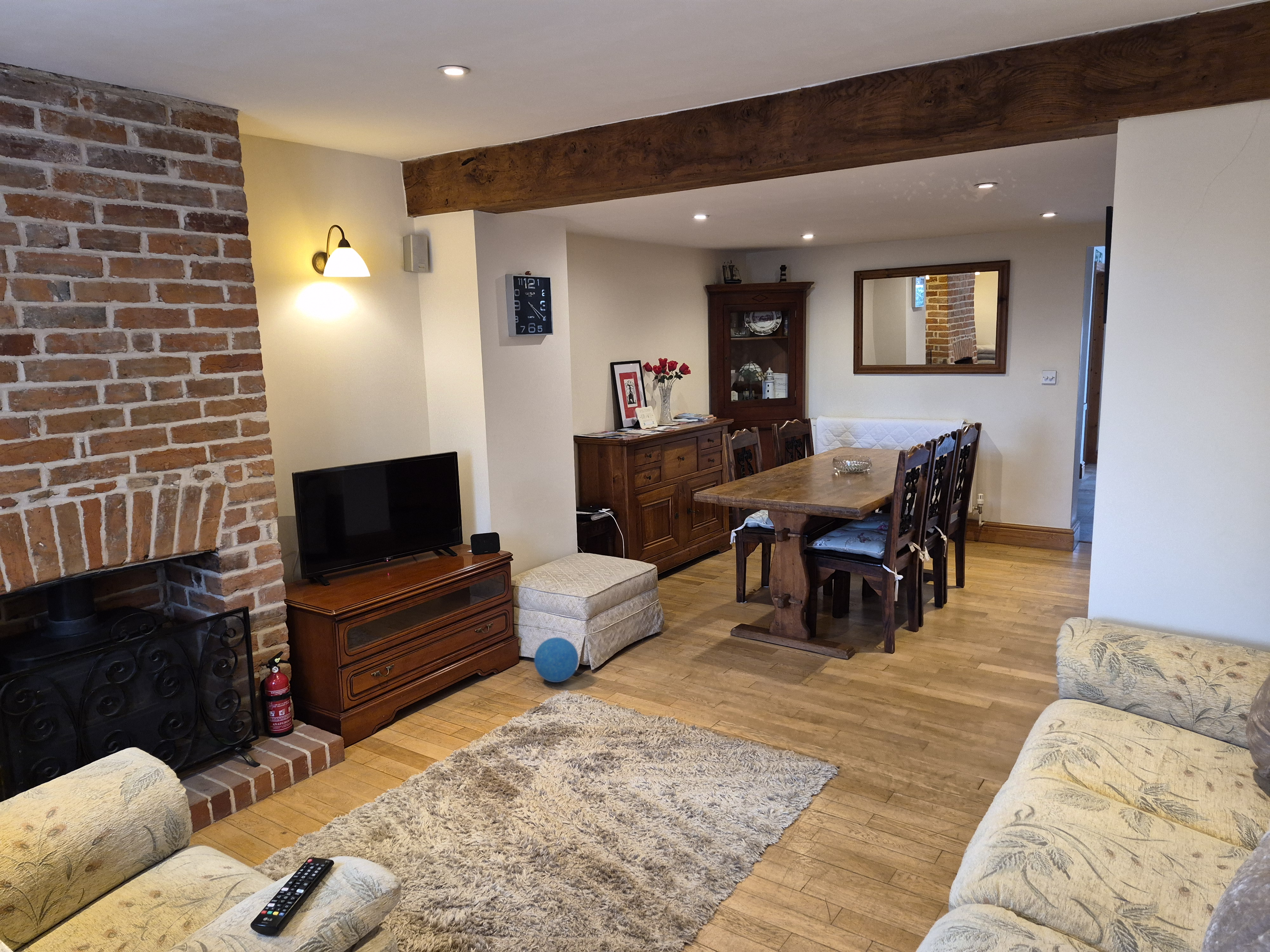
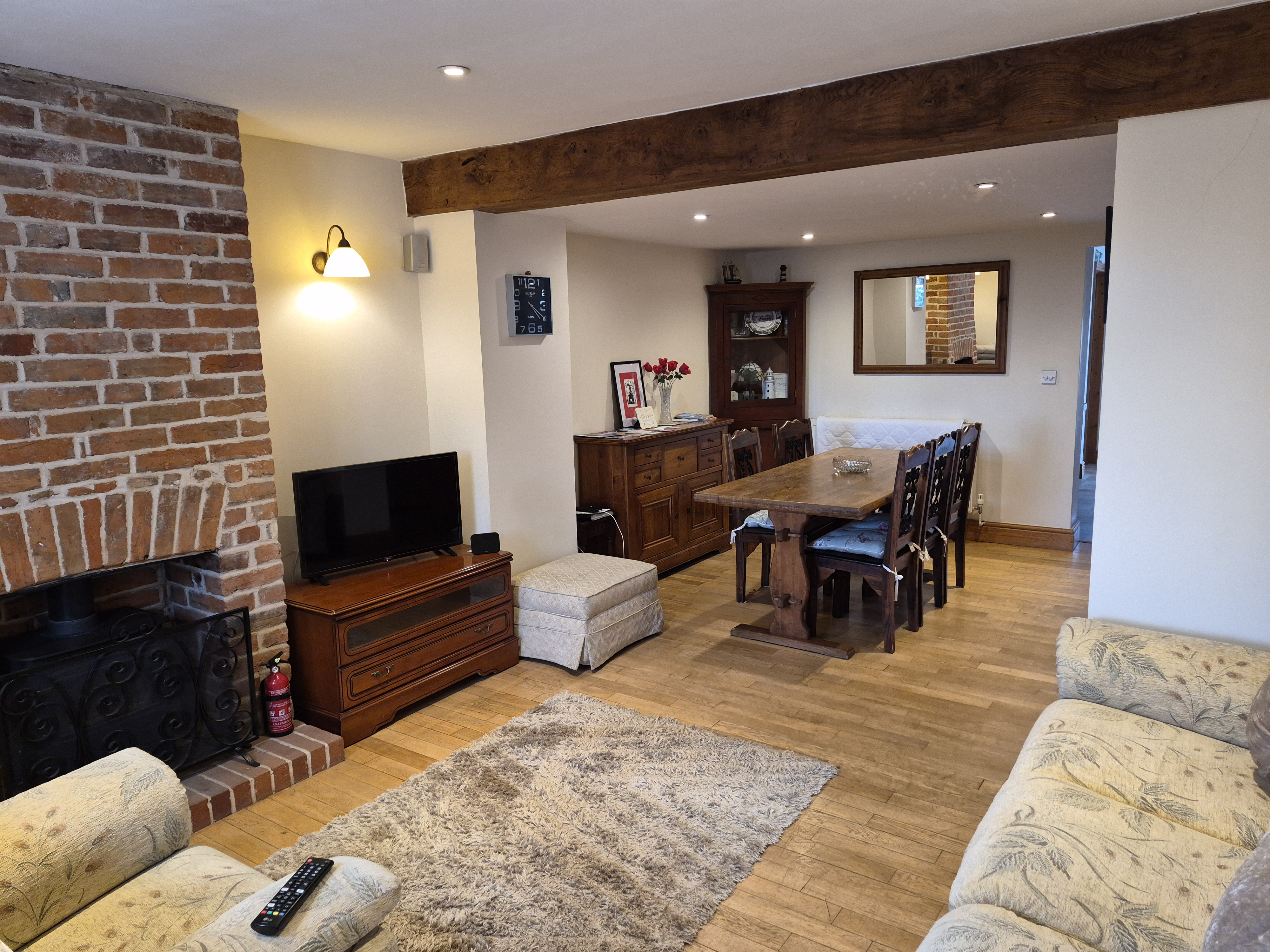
- decorative ball [534,637,579,683]
